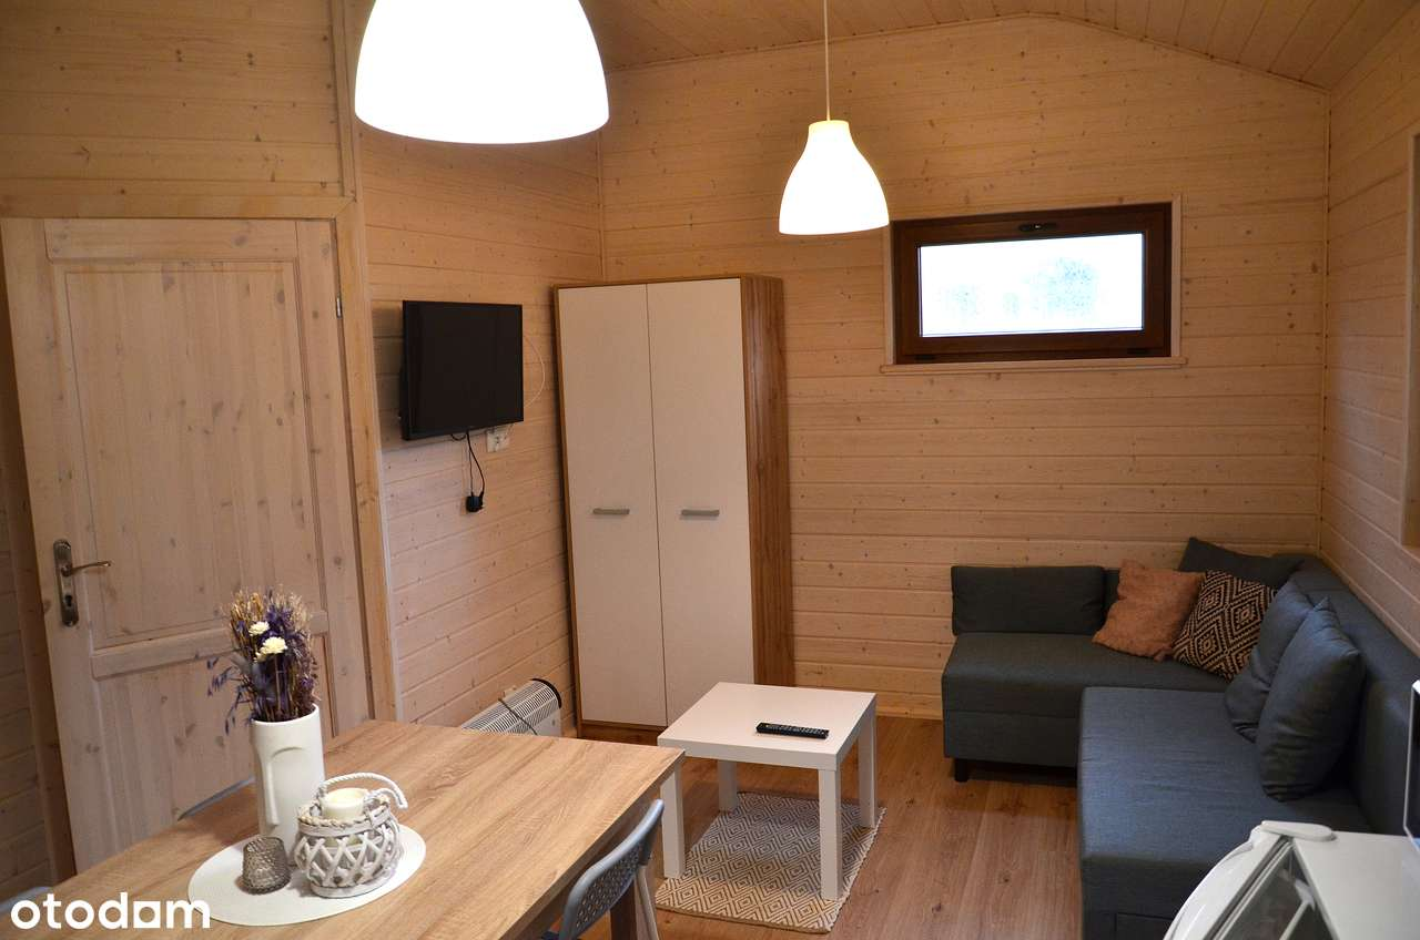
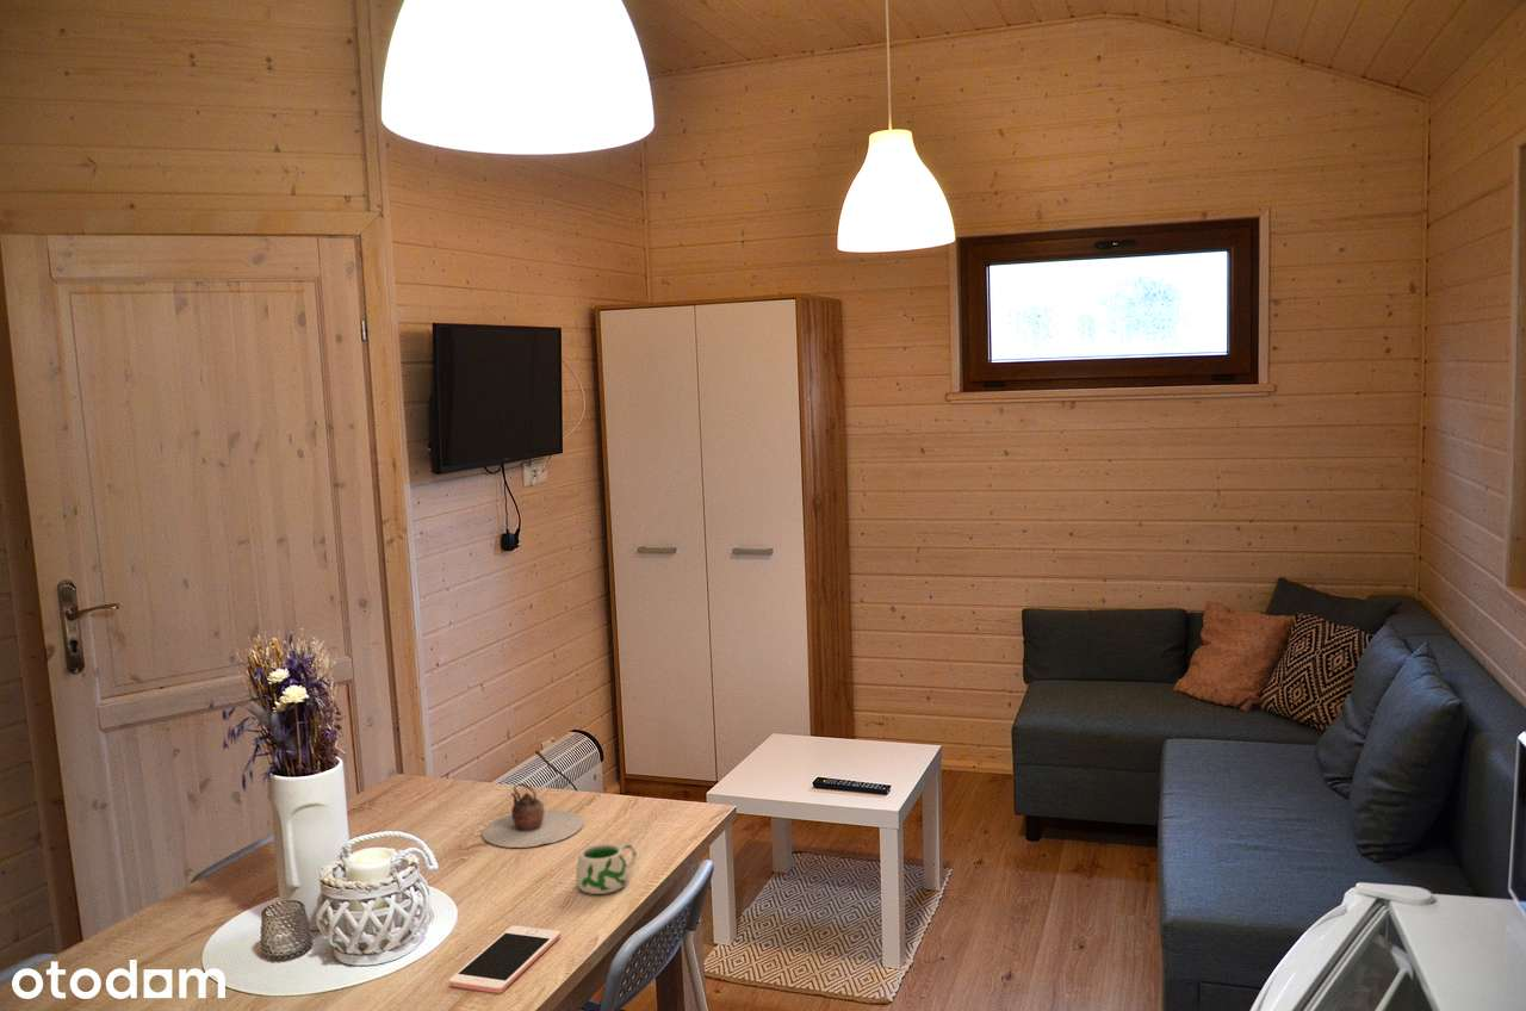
+ cell phone [448,924,562,994]
+ teapot [480,782,585,849]
+ mug [575,842,638,895]
